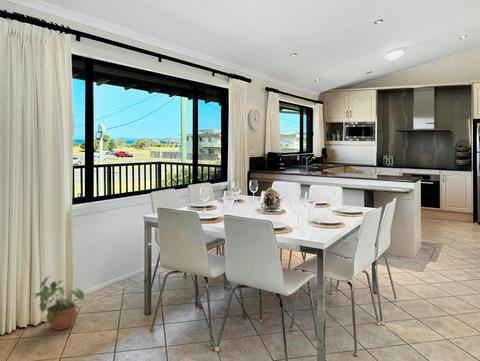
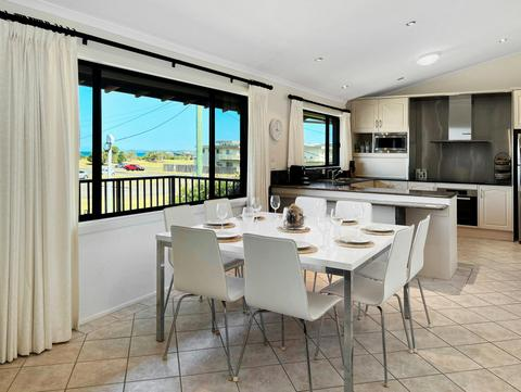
- potted plant [33,275,85,331]
